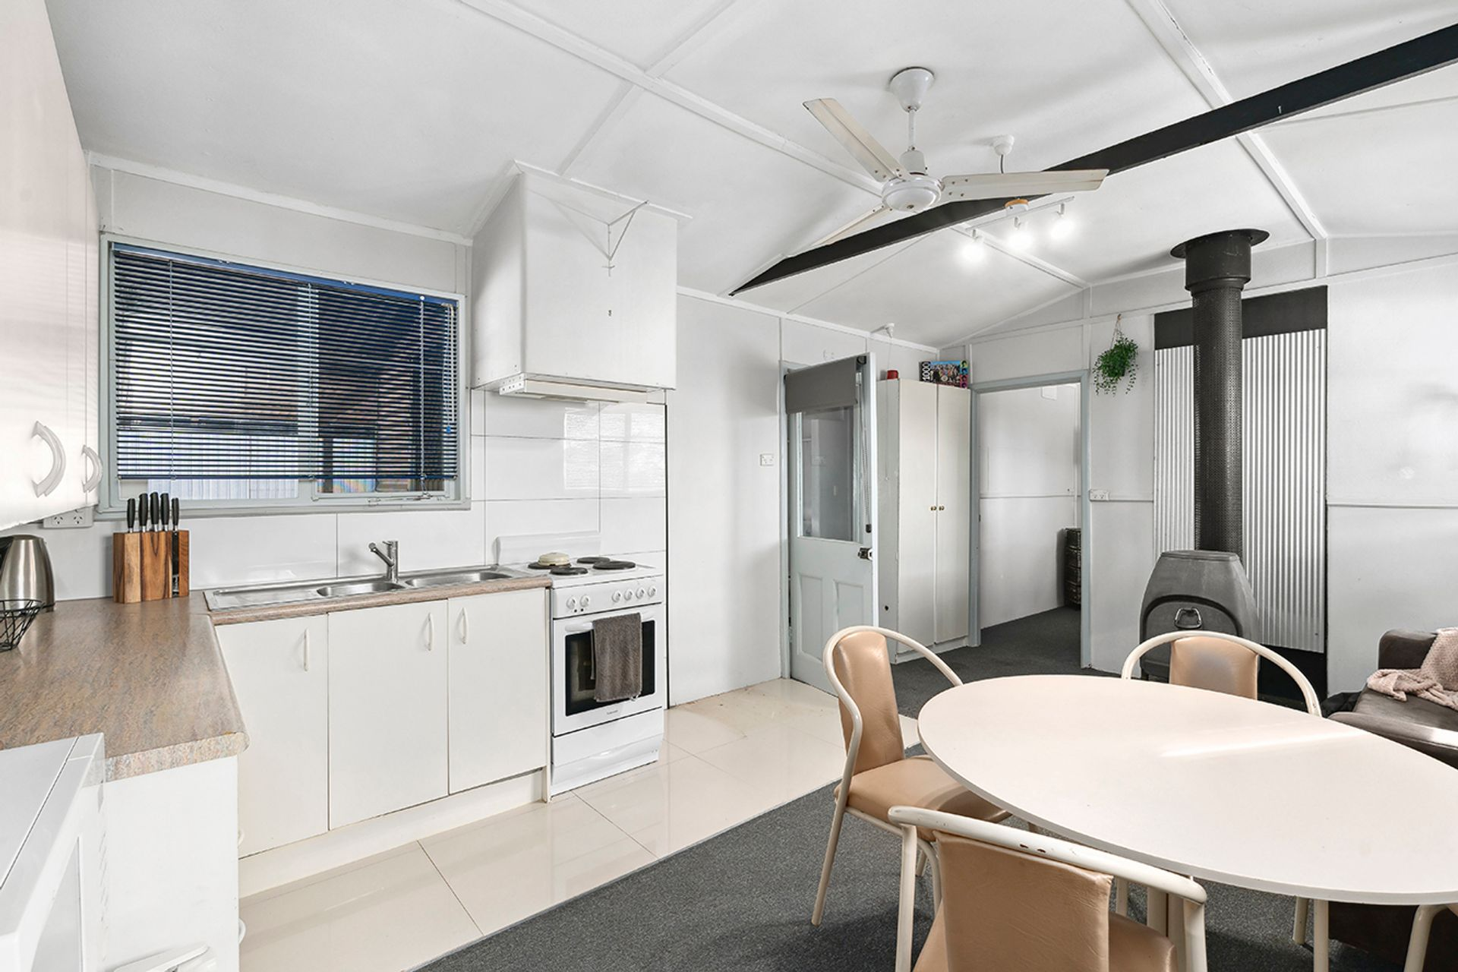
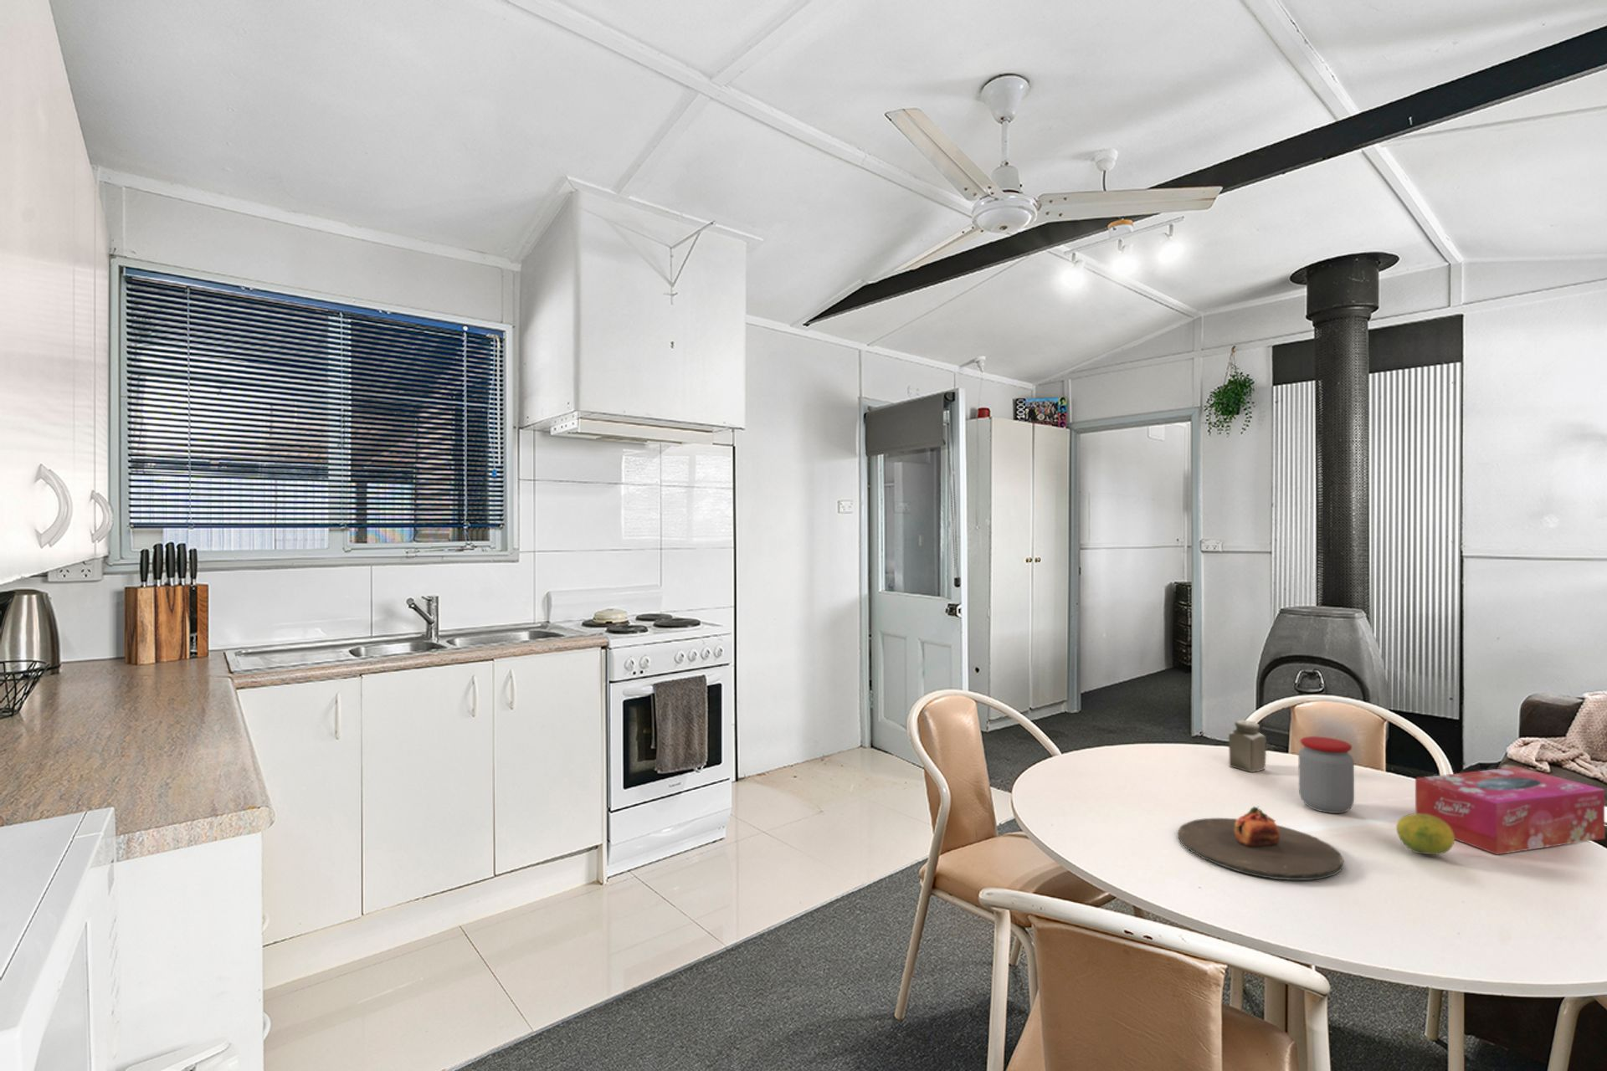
+ plate [1177,806,1344,881]
+ fruit [1395,813,1455,855]
+ salt shaker [1228,720,1267,773]
+ tissue box [1414,765,1606,855]
+ jar [1297,735,1355,814]
